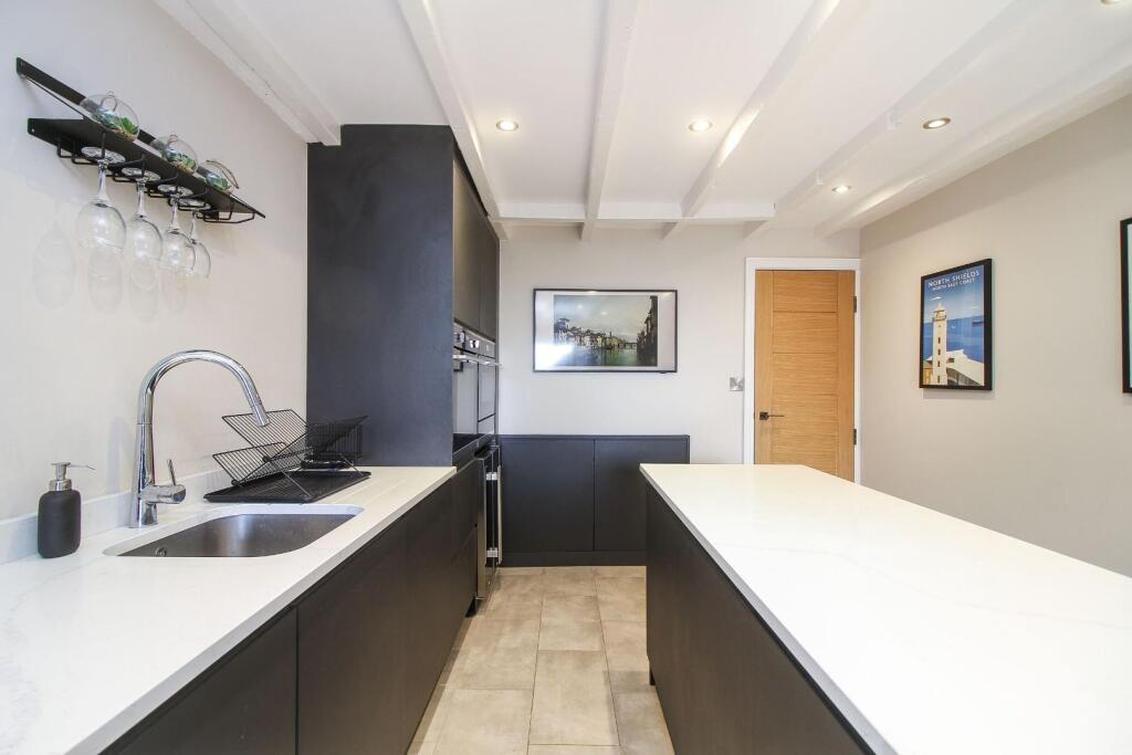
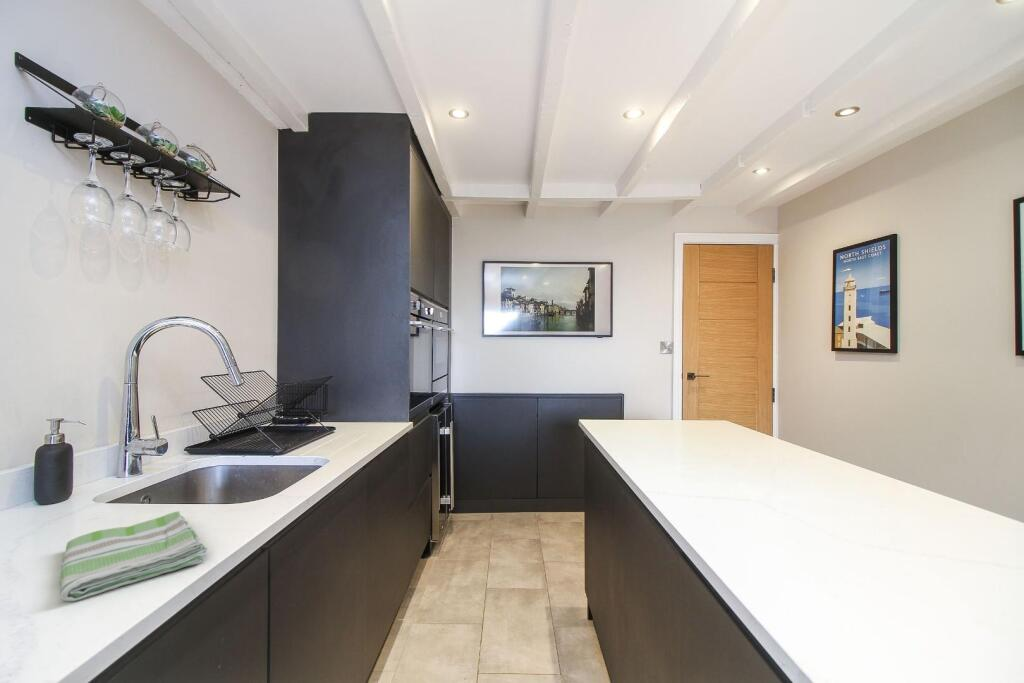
+ dish towel [59,510,208,602]
